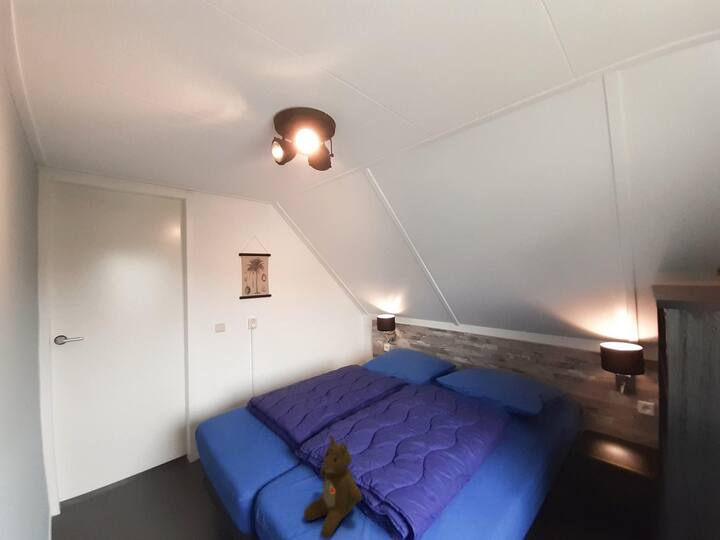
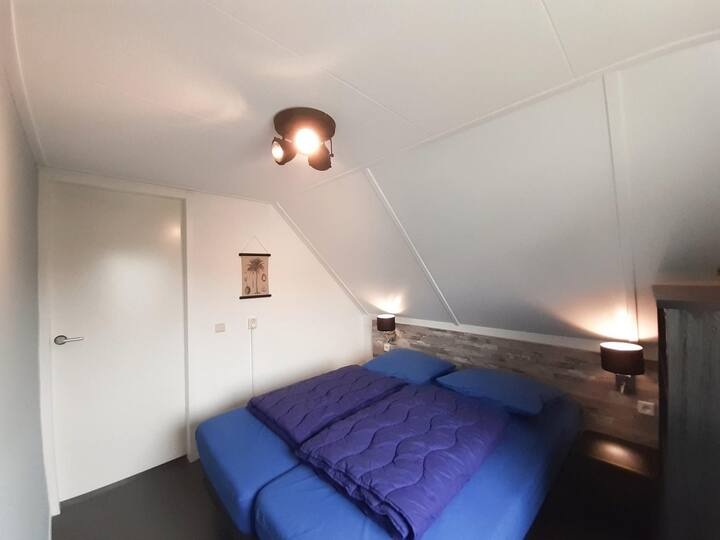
- teddy bear [303,434,362,540]
